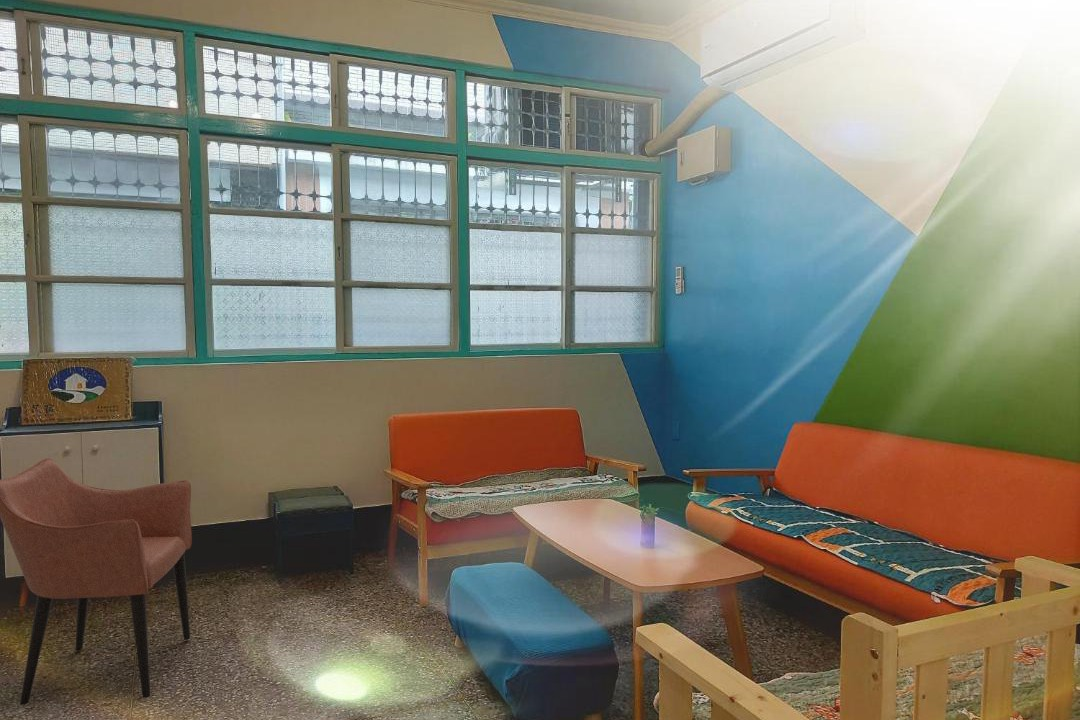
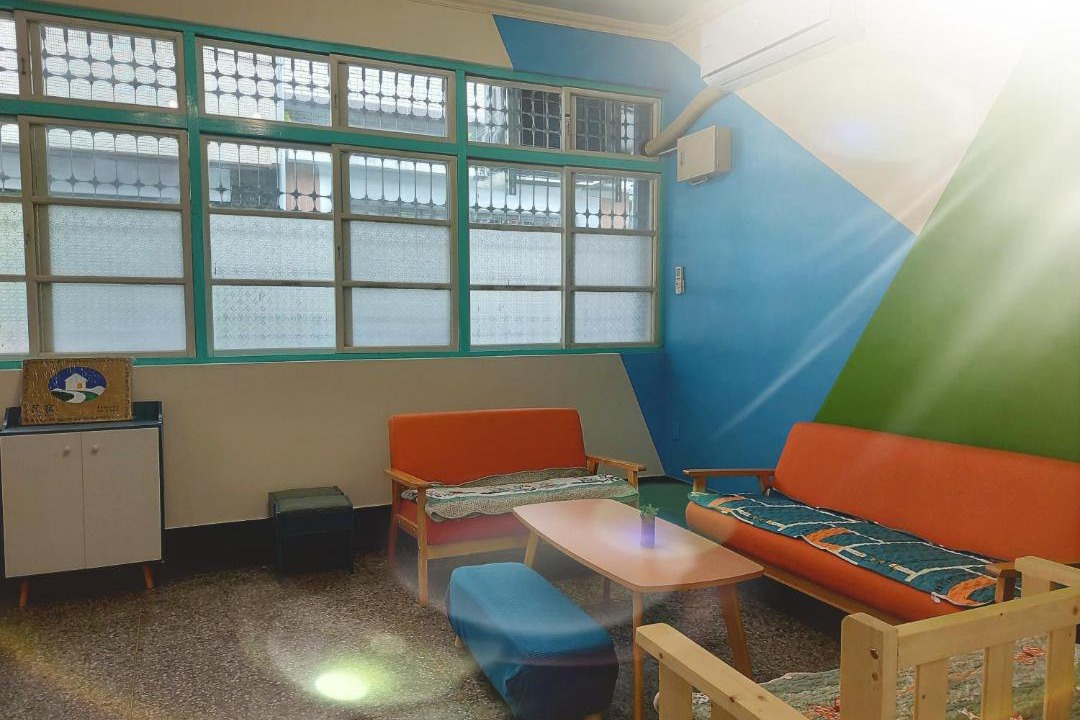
- armchair [0,458,193,706]
